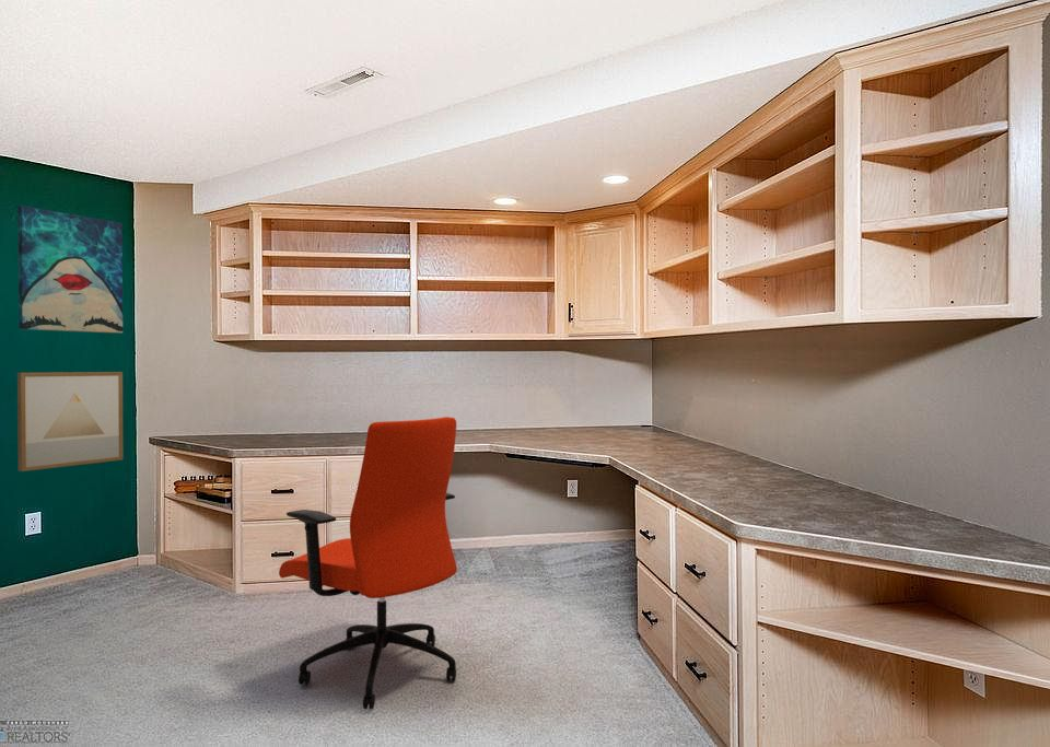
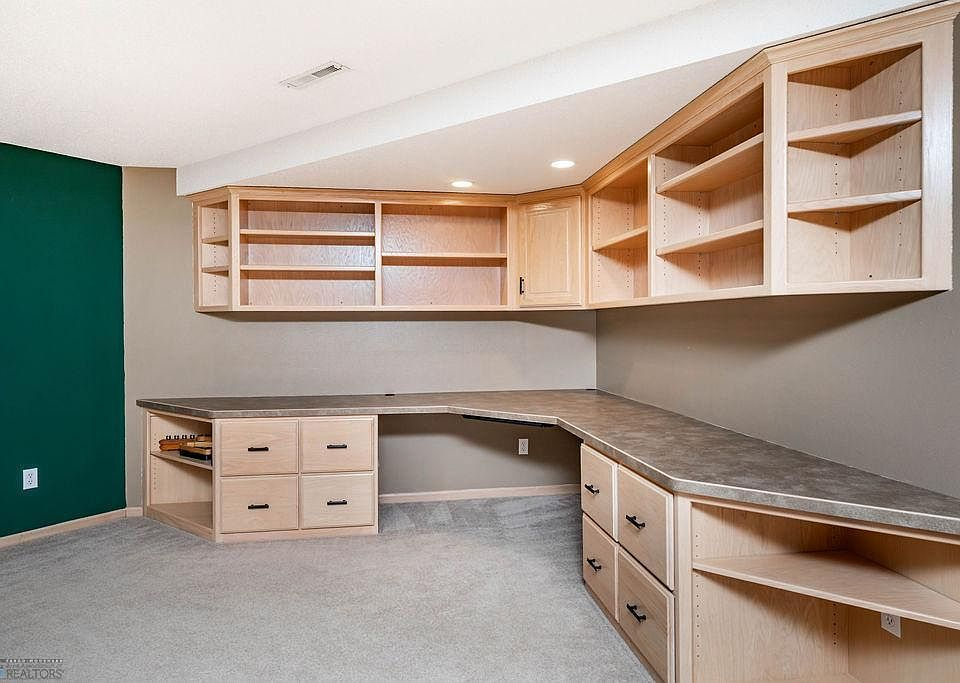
- wall art [16,205,124,334]
- wall art [16,371,124,472]
- office chair [278,416,458,710]
